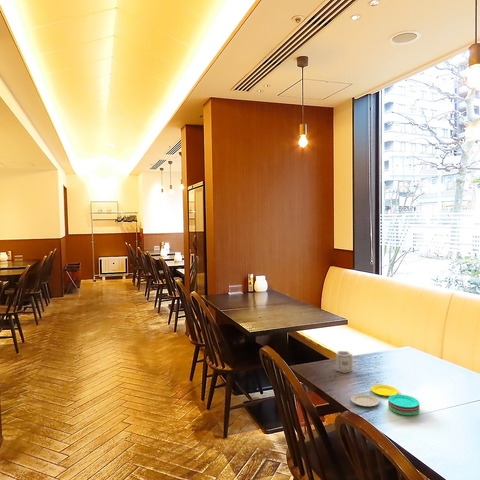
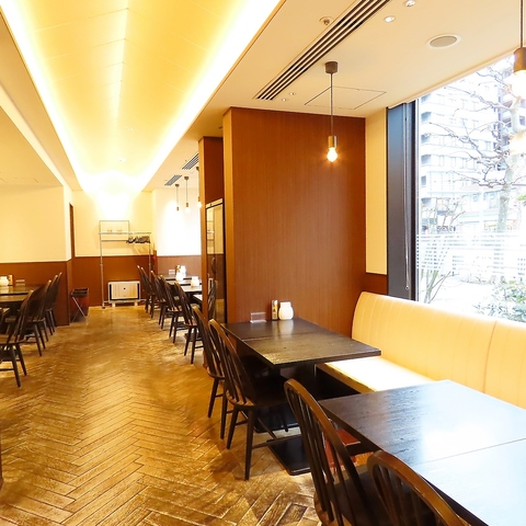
- cup [335,350,353,374]
- plate [350,384,420,416]
